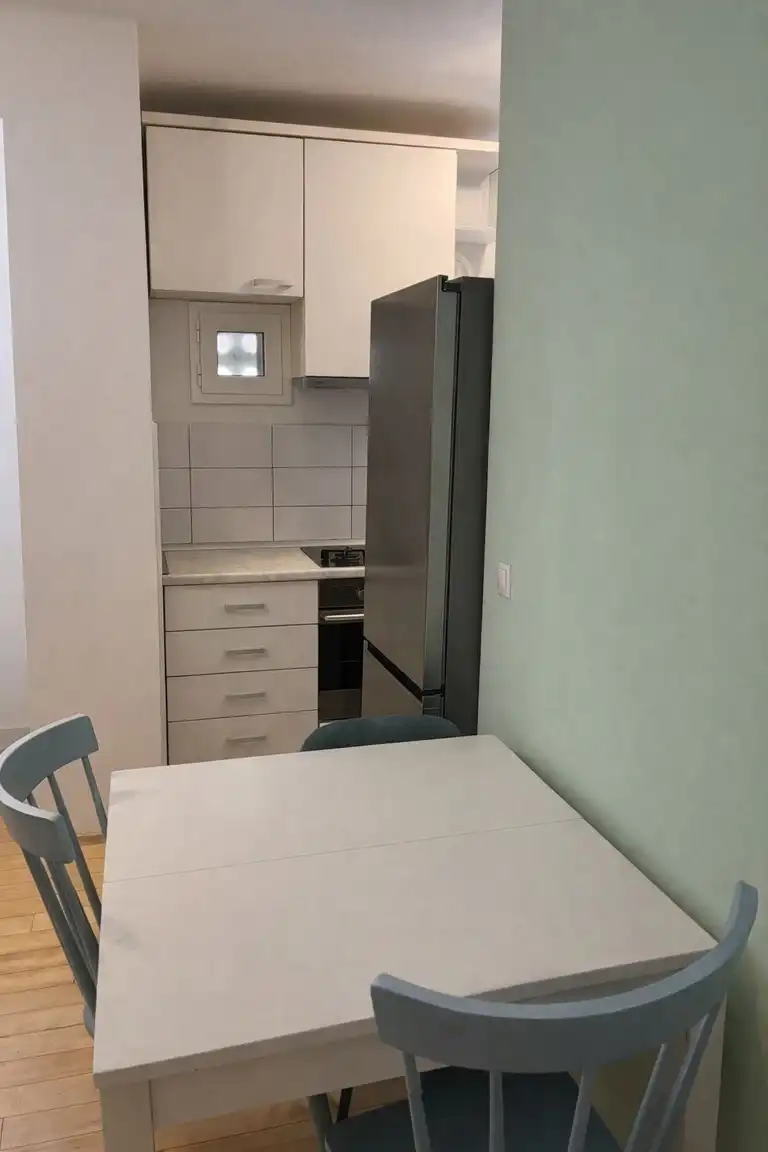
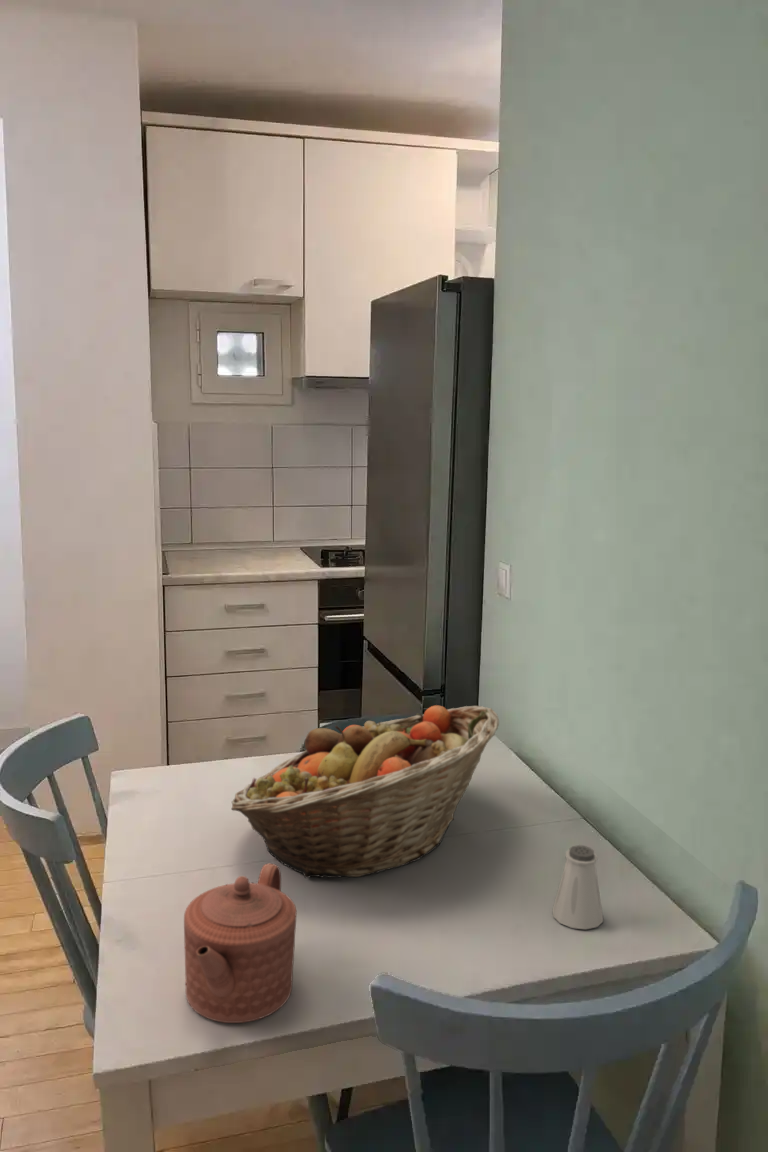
+ saltshaker [552,844,604,930]
+ fruit basket [230,704,500,879]
+ teapot [183,862,298,1024]
